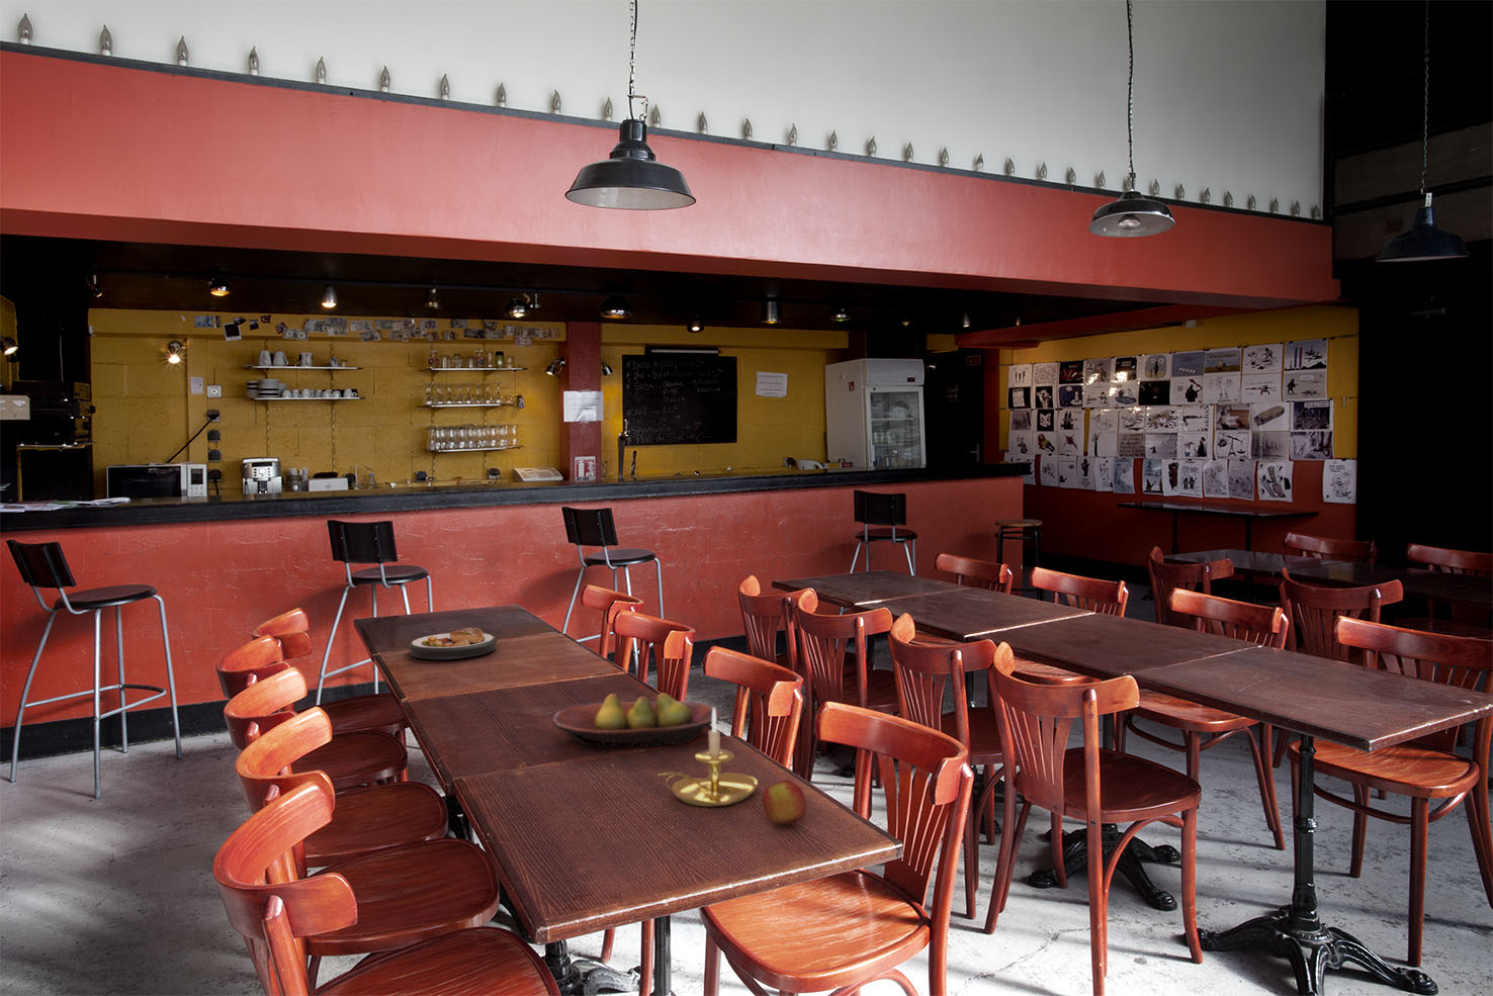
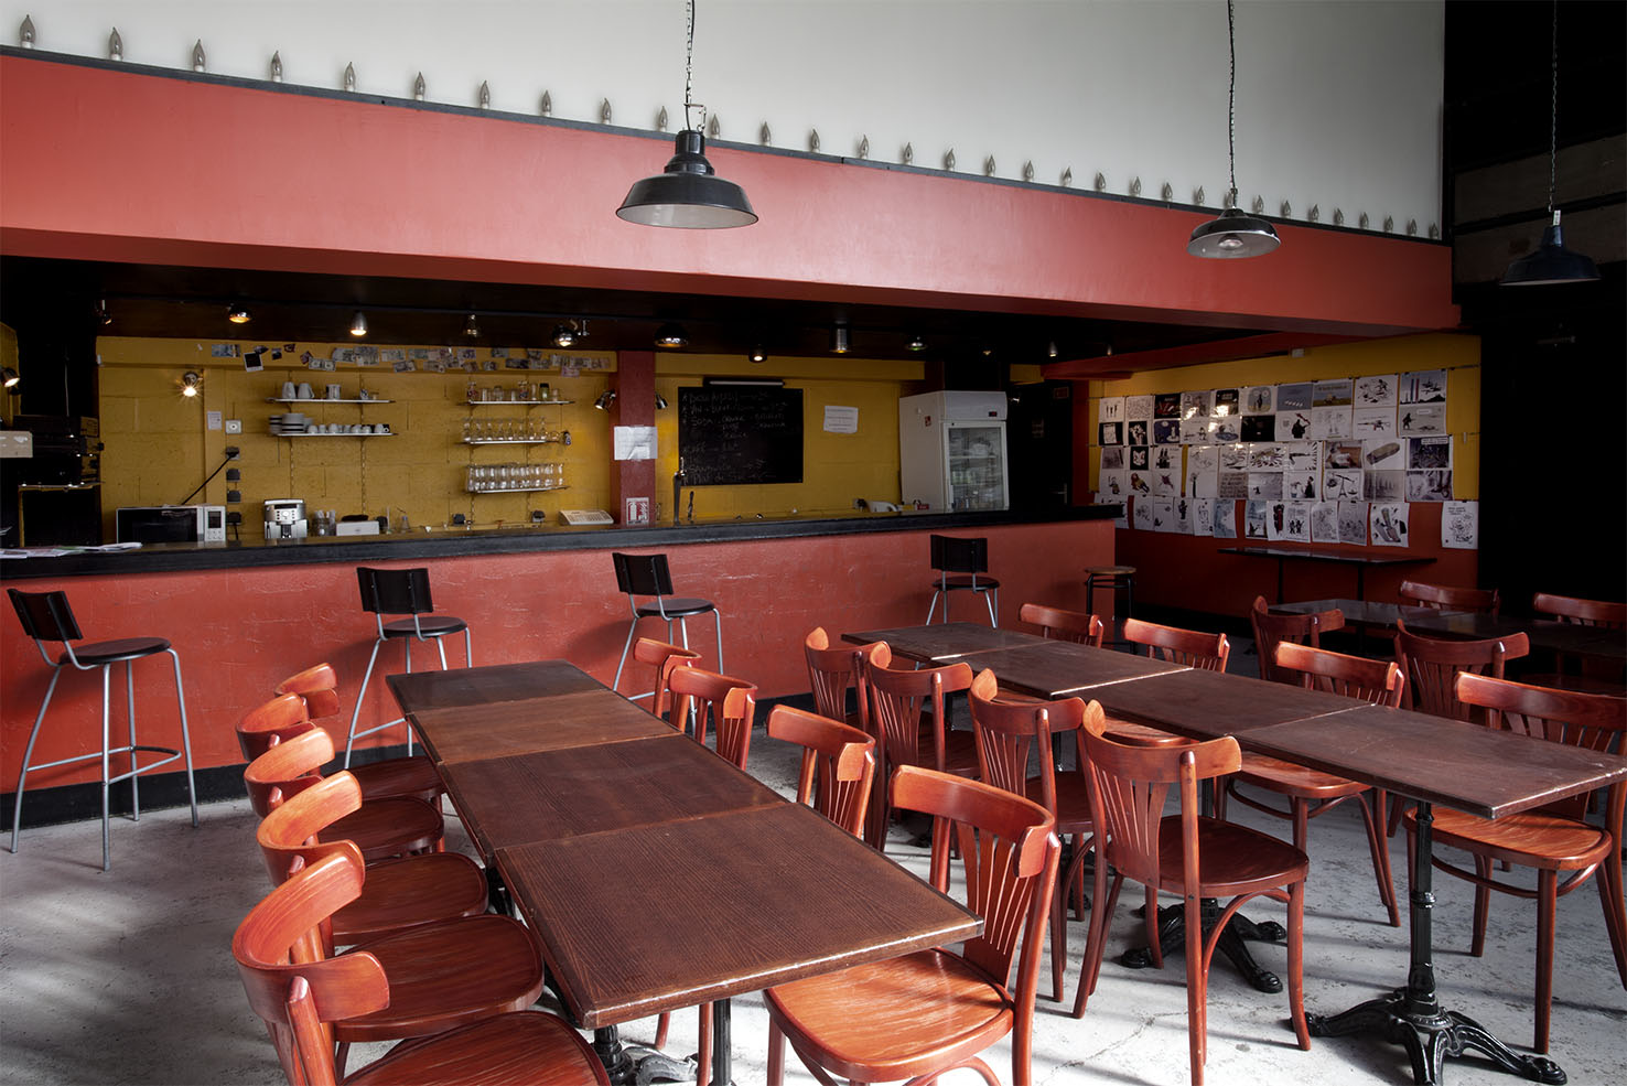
- fruit bowl [551,691,723,748]
- candle holder [657,707,758,808]
- plate [408,627,499,660]
- apple [762,778,807,825]
